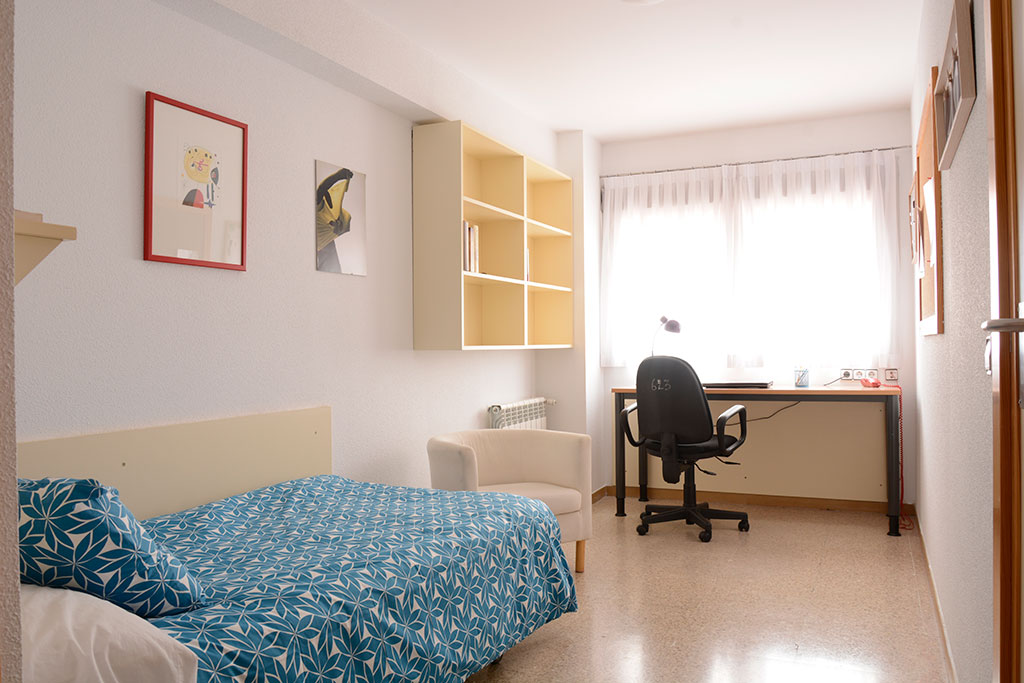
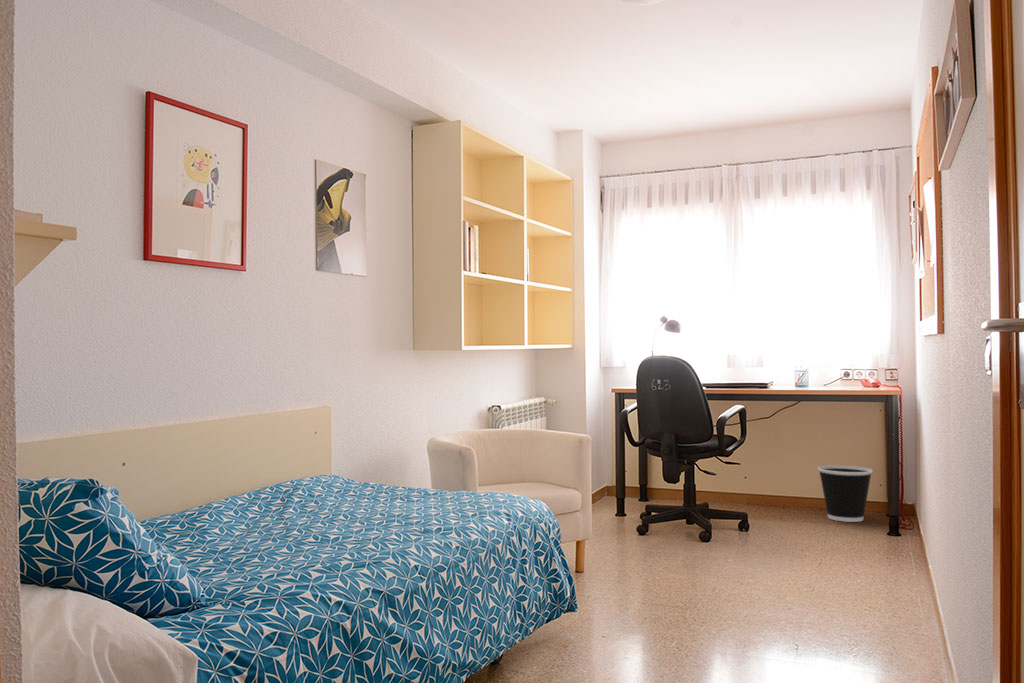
+ wastebasket [817,464,874,523]
